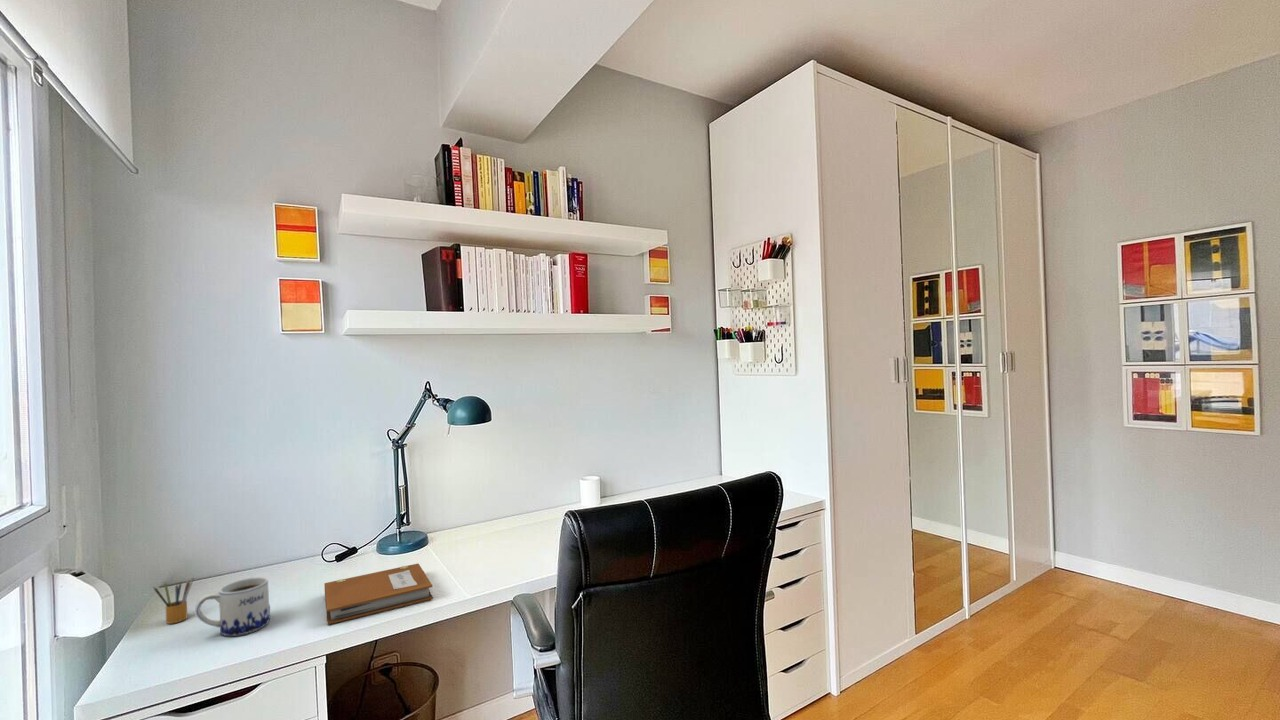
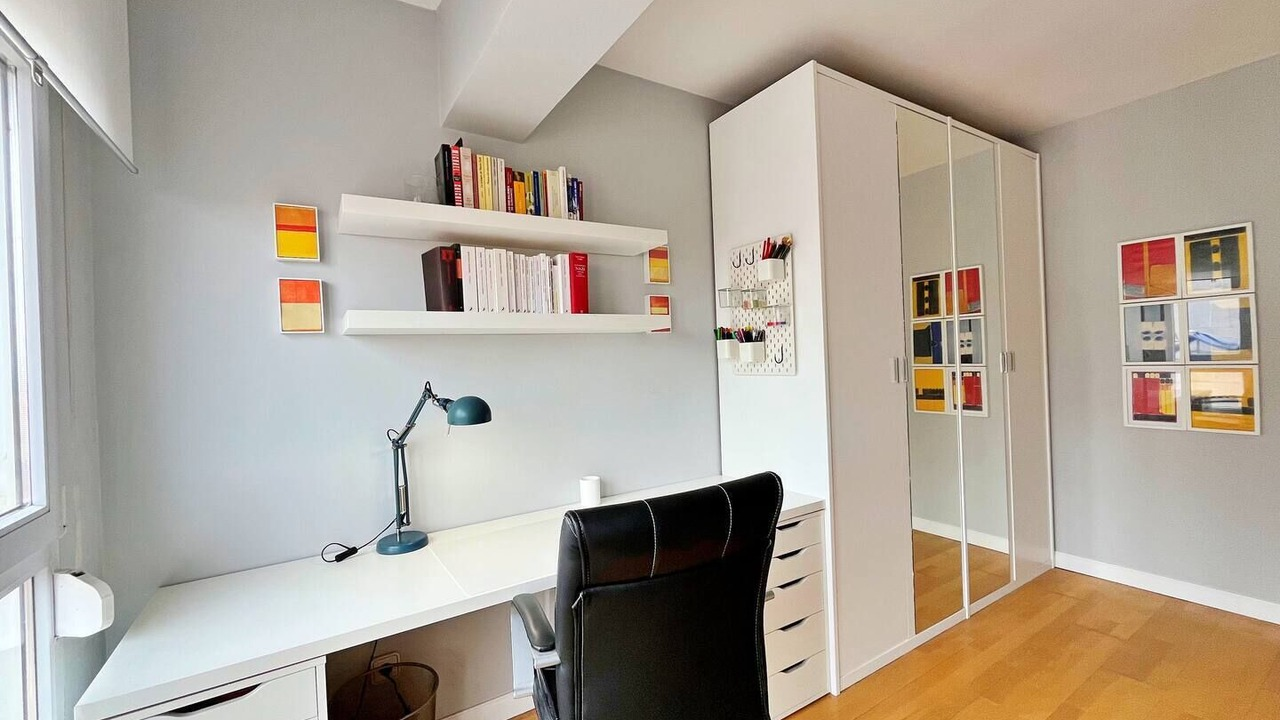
- mug [194,576,271,637]
- notebook [323,563,434,625]
- pencil box [152,576,195,625]
